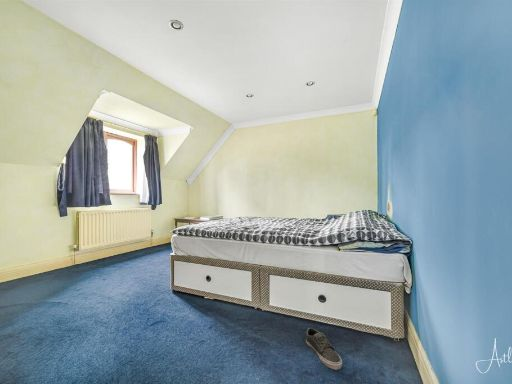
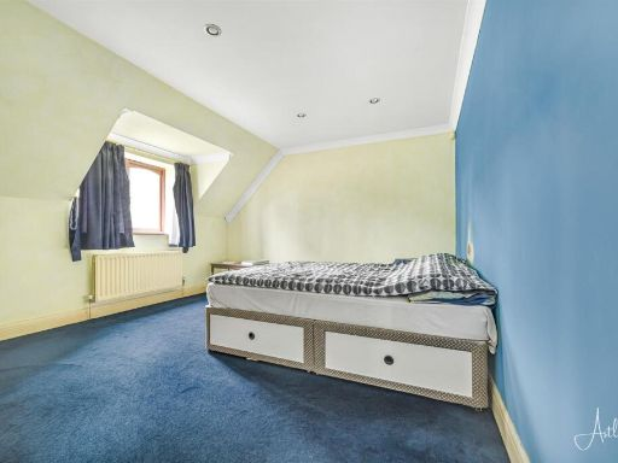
- shoe [305,327,343,371]
